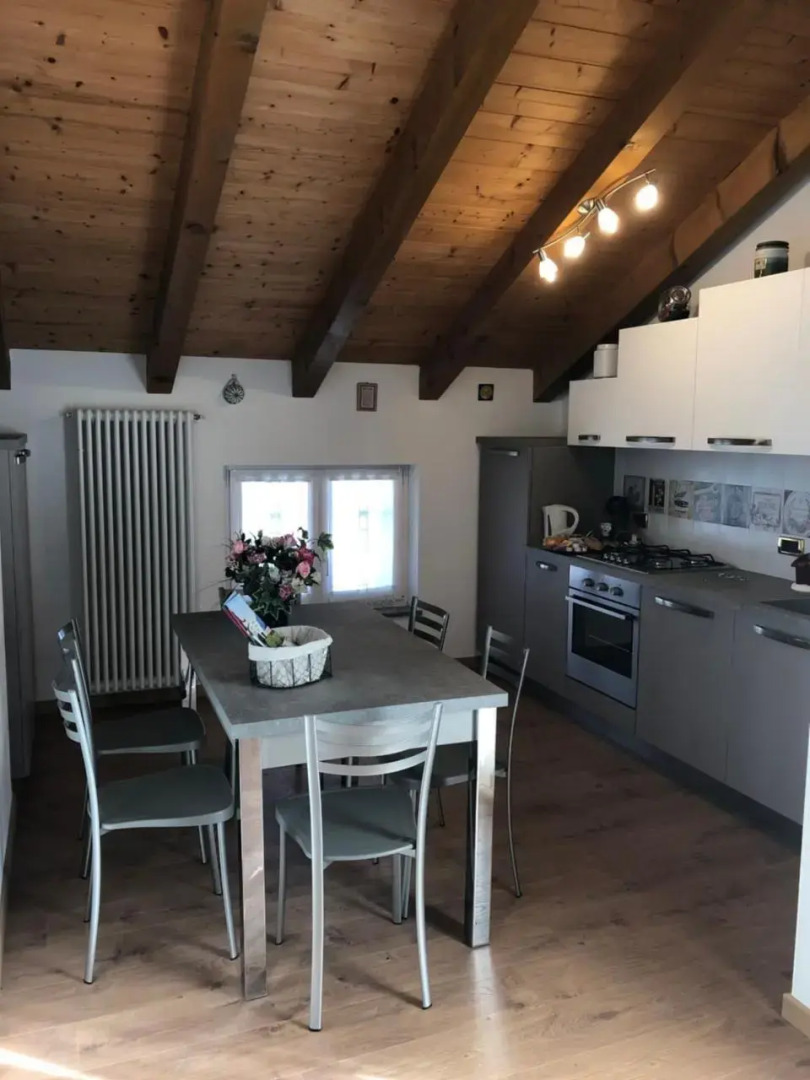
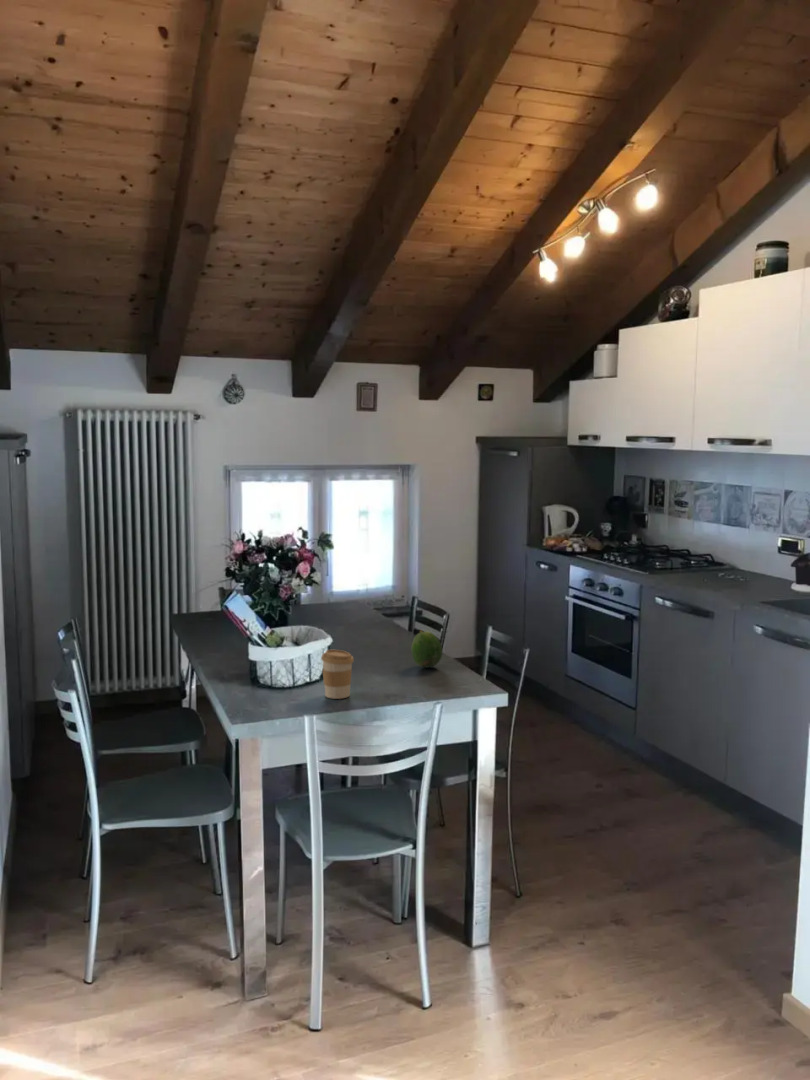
+ coffee cup [320,649,355,700]
+ fruit [410,629,443,669]
